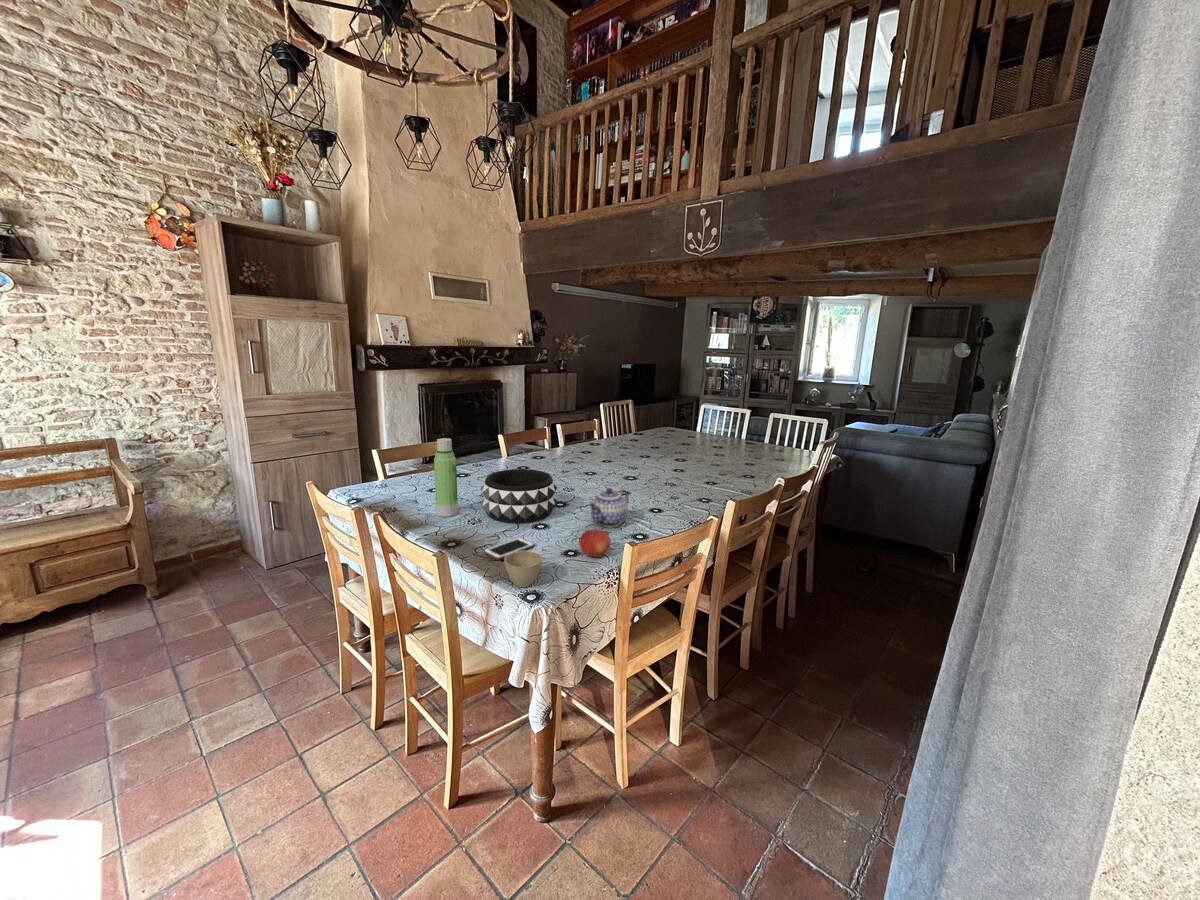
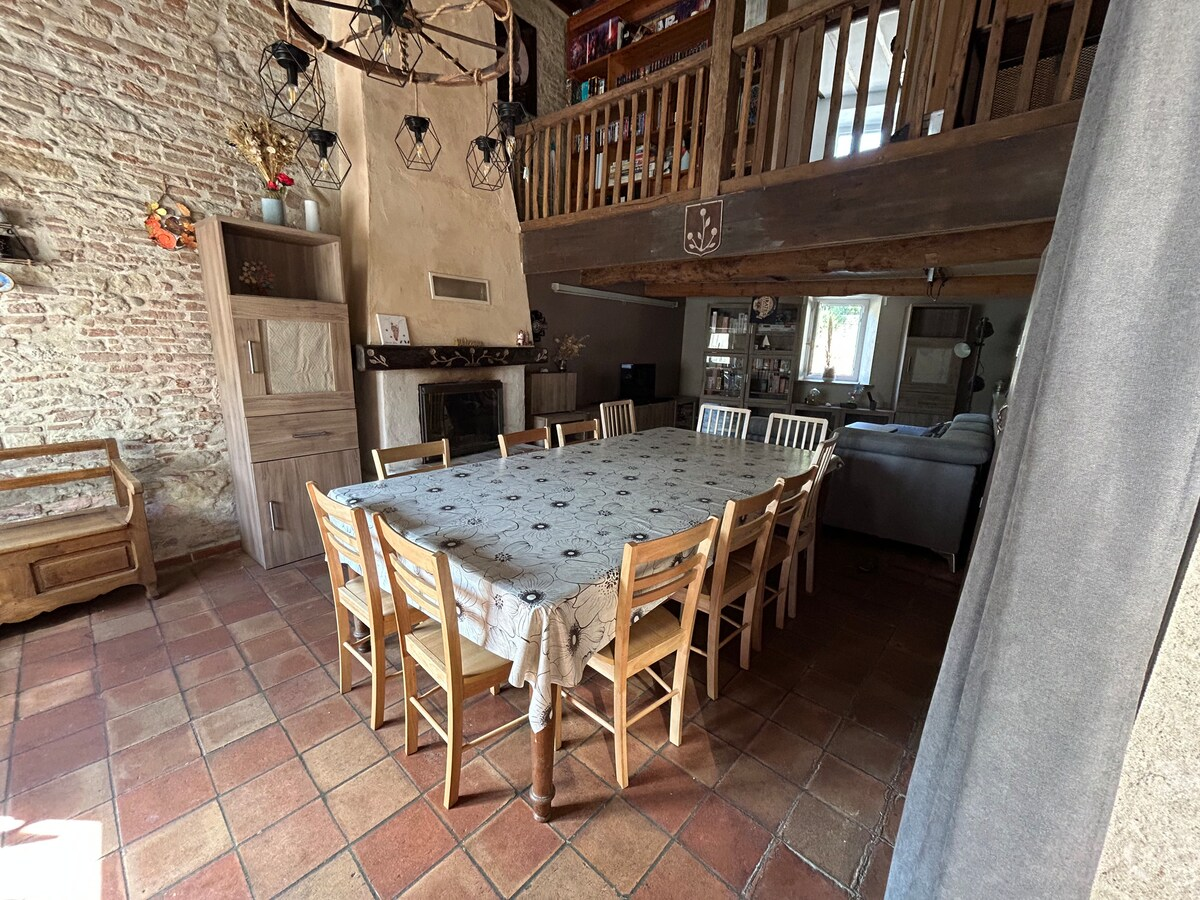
- flower pot [503,550,543,588]
- fruit [578,528,611,558]
- decorative bowl [480,468,558,524]
- water bottle [433,437,459,518]
- cell phone [483,536,535,561]
- teapot [587,487,630,528]
